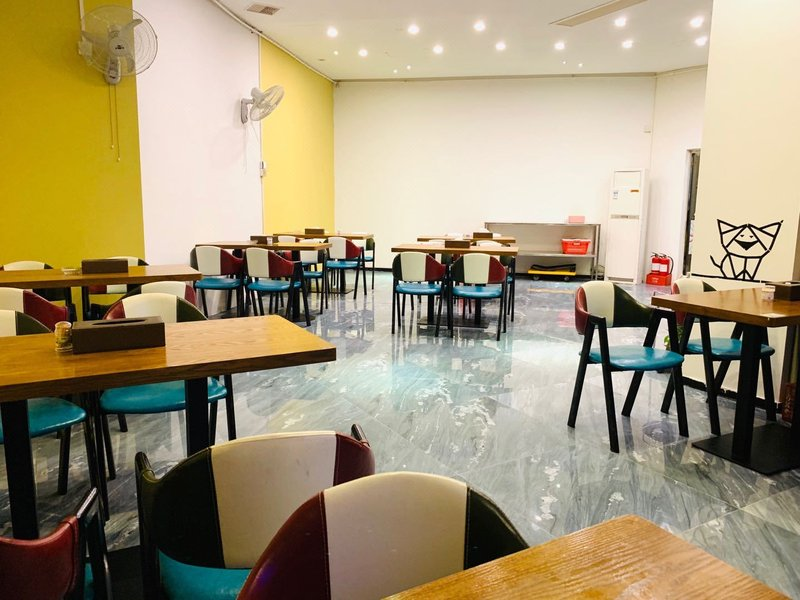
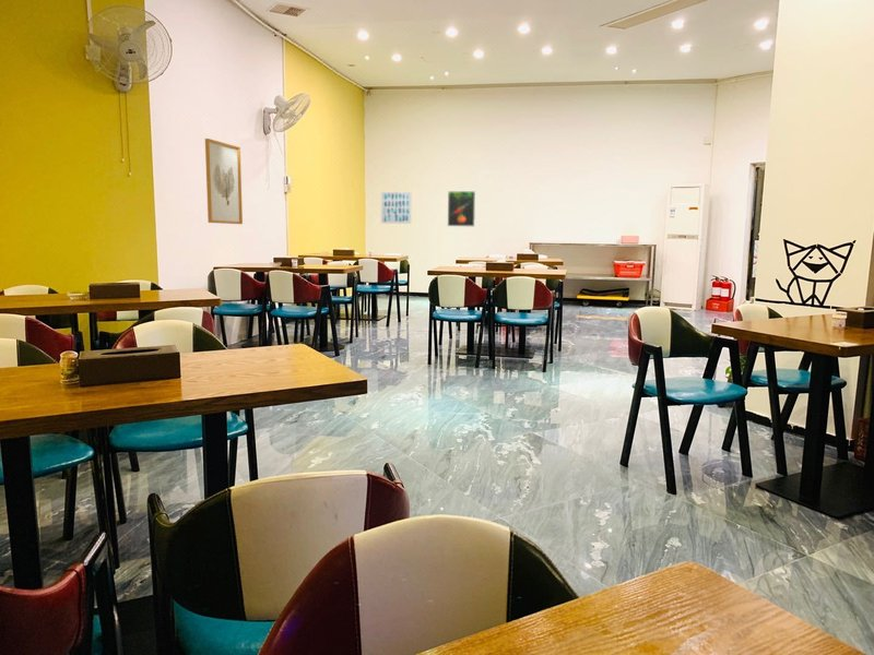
+ wall art [204,138,244,225]
+ wall art [380,191,412,225]
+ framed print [447,190,476,228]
